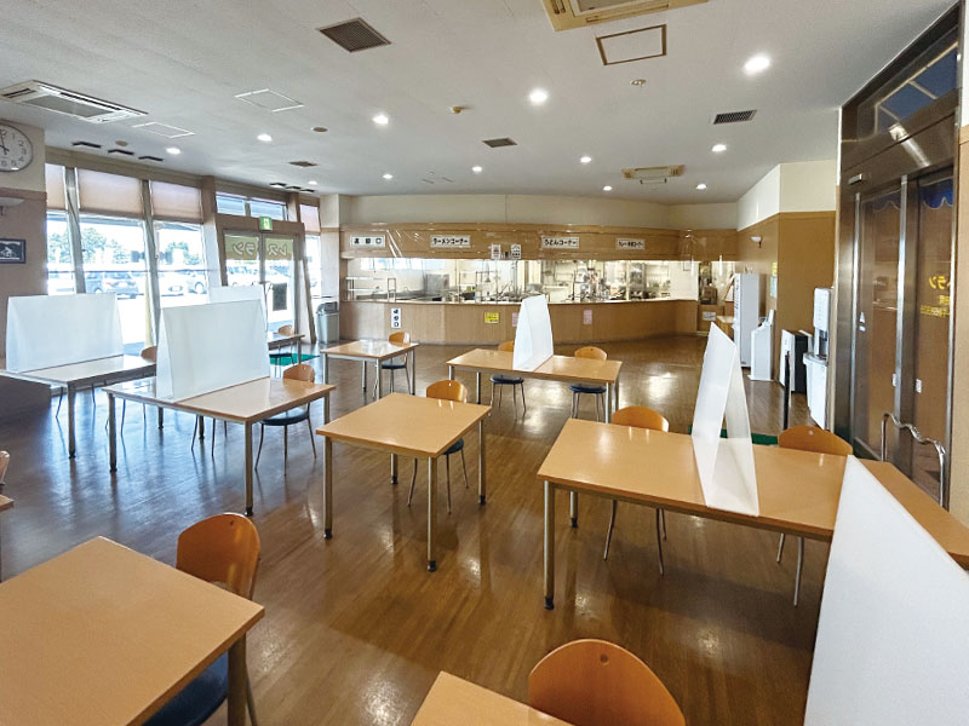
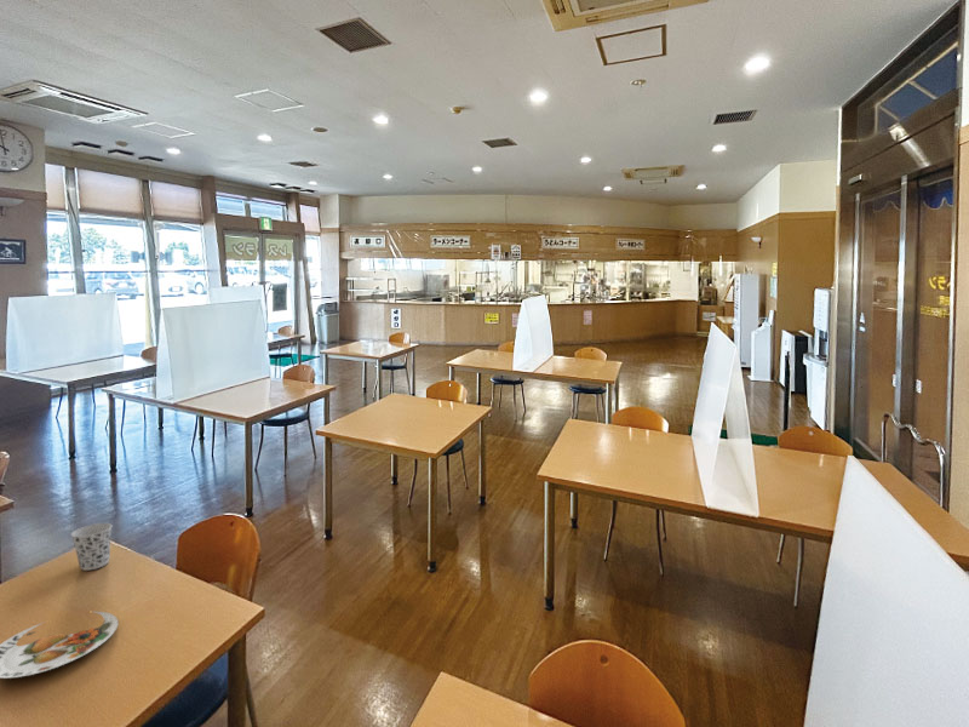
+ cup [69,522,113,572]
+ plate [0,611,119,680]
